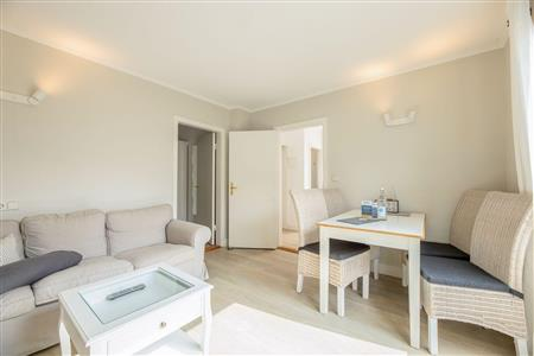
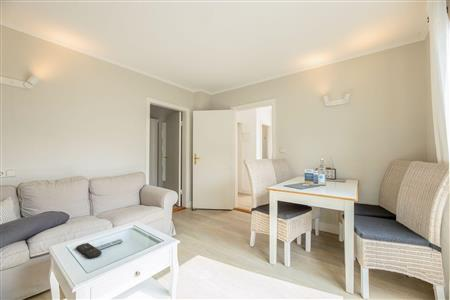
+ remote control [75,242,102,260]
